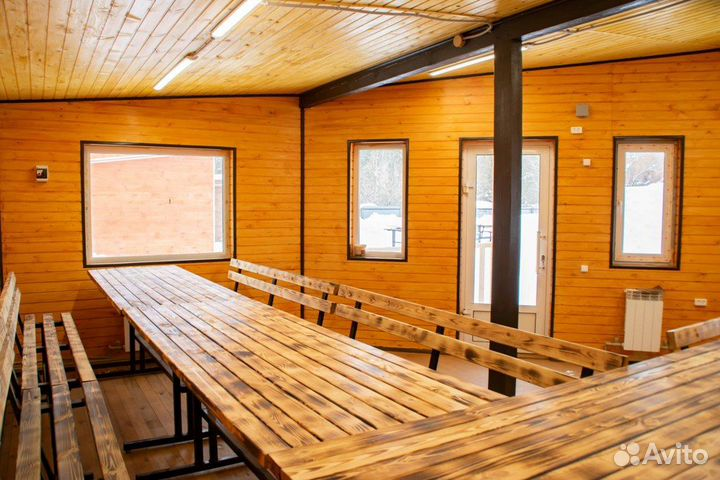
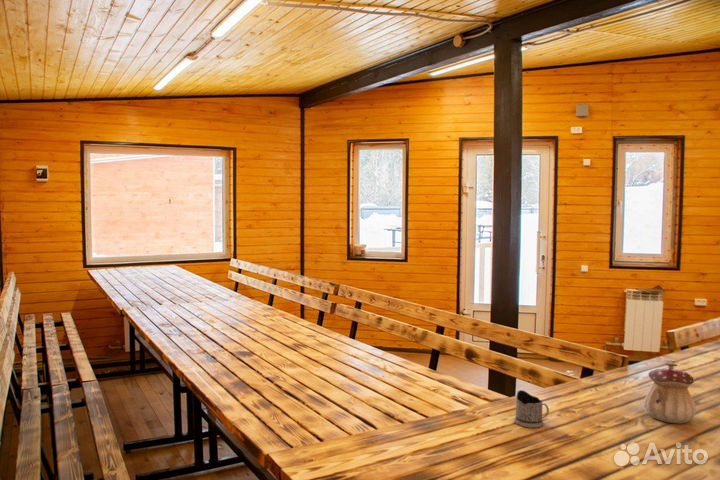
+ tea glass holder [513,389,550,429]
+ teapot [643,361,697,425]
